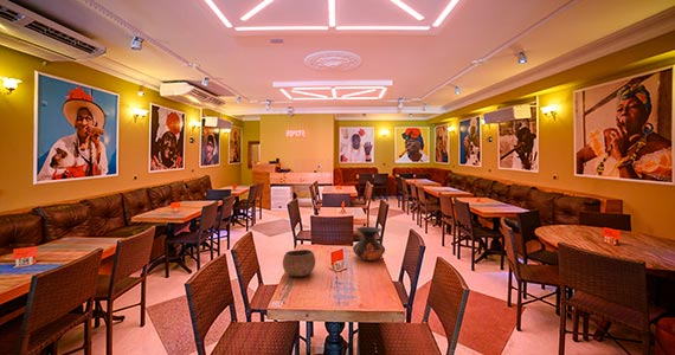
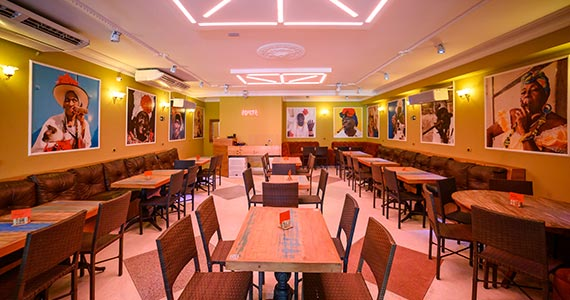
- bowl [282,248,316,278]
- vase [352,226,386,262]
